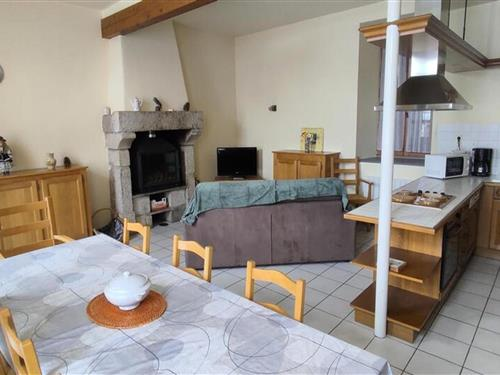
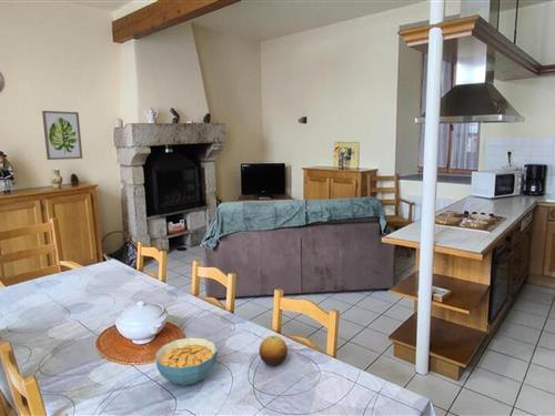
+ cereal bowl [154,336,219,386]
+ wall art [41,110,83,161]
+ fruit [259,335,289,367]
